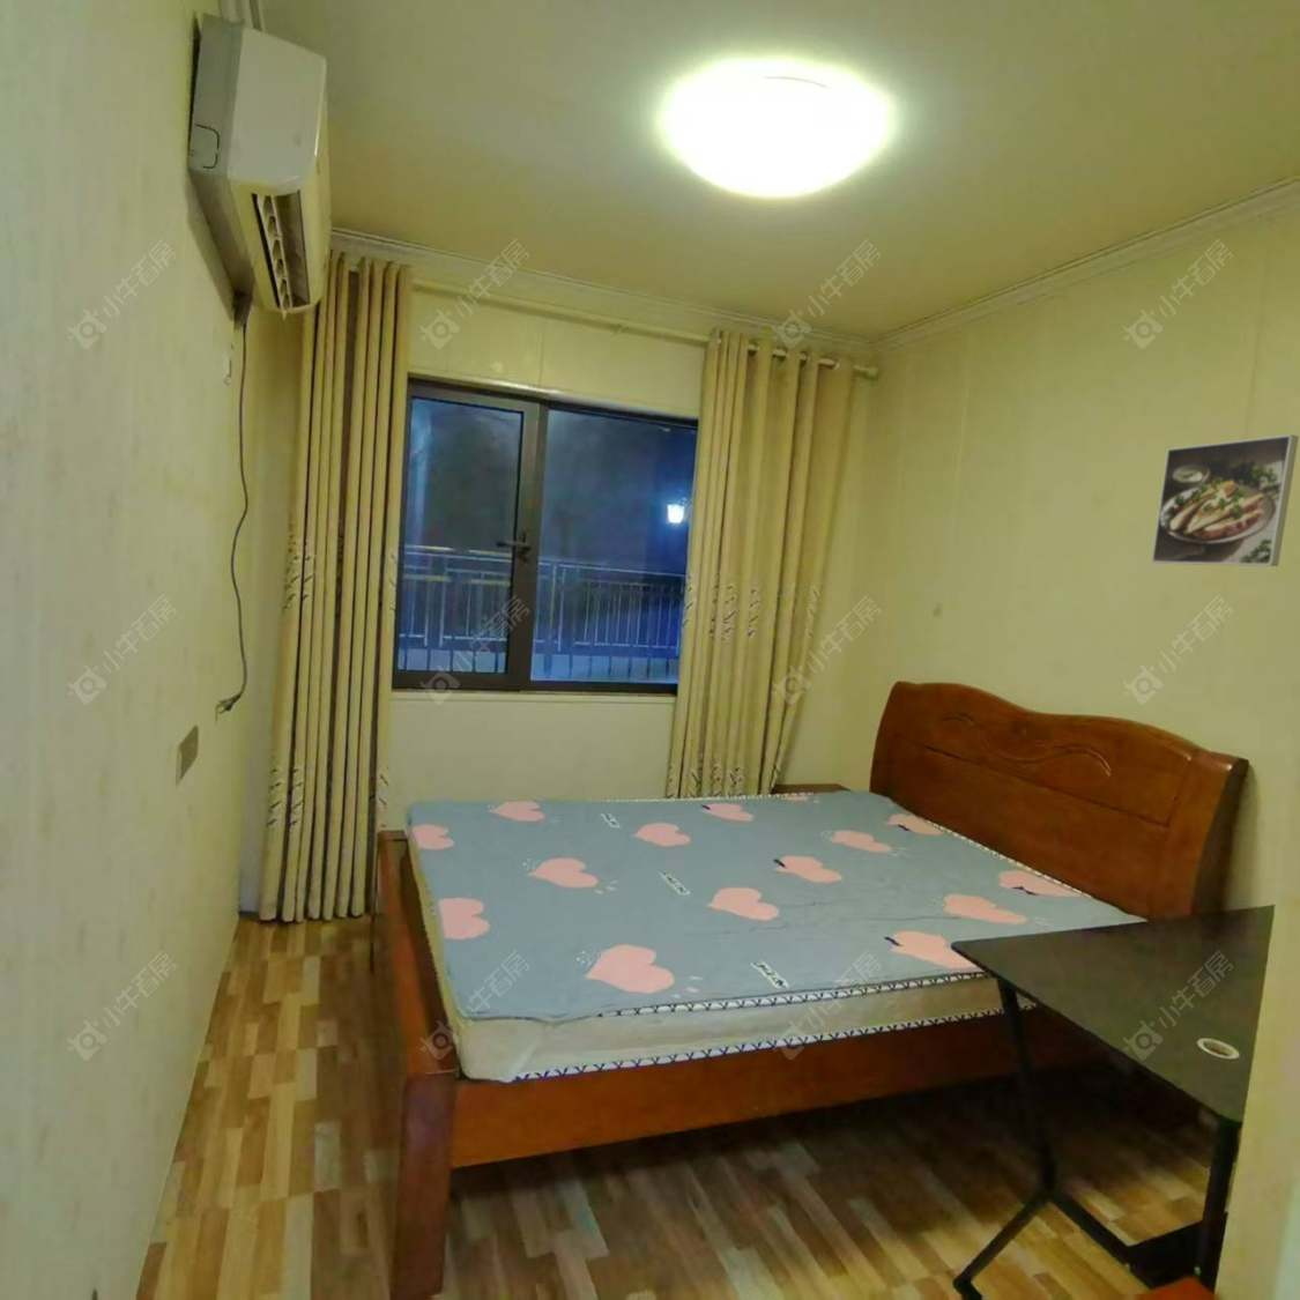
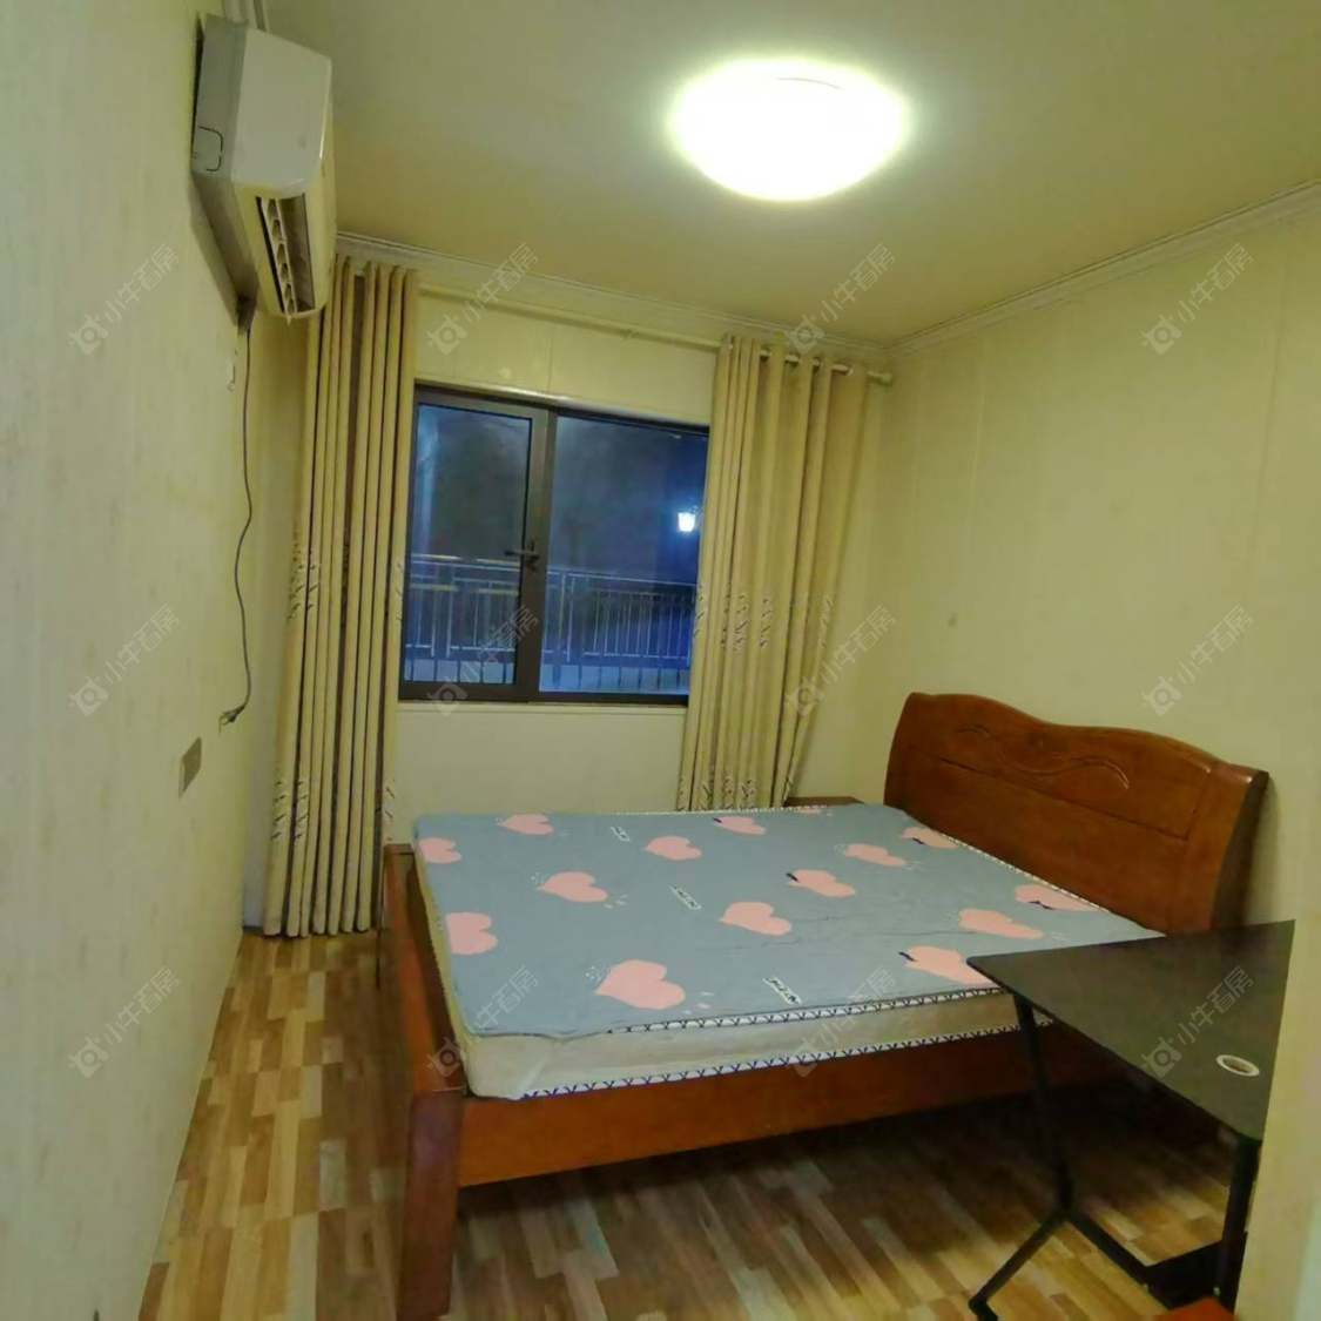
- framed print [1150,433,1300,568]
